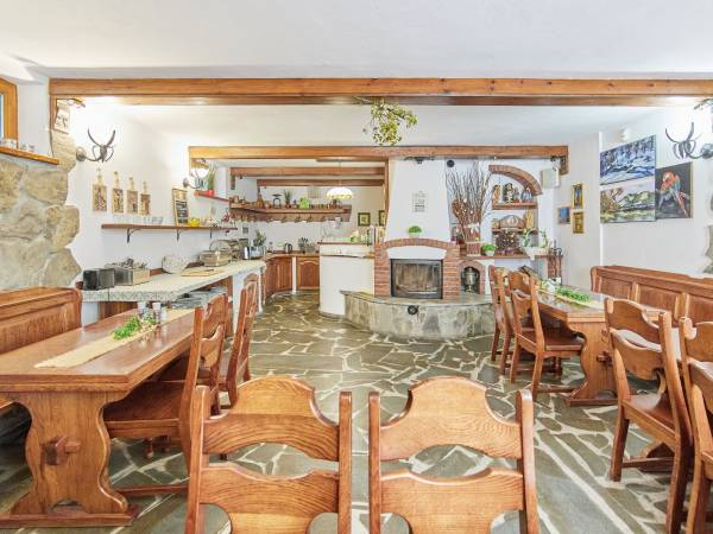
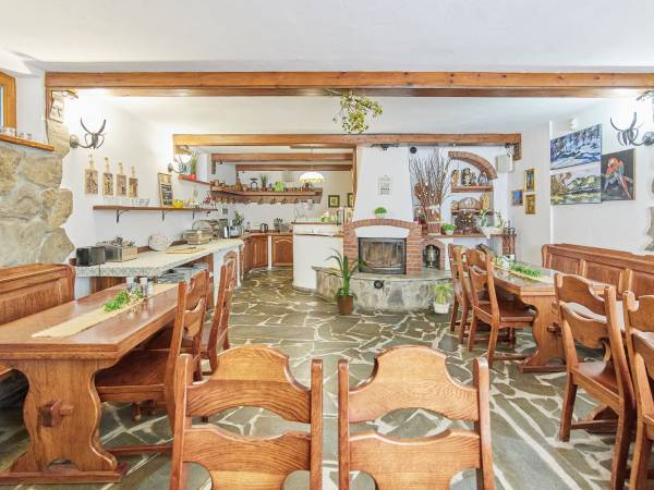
+ potted plant [426,282,455,315]
+ house plant [324,247,371,316]
